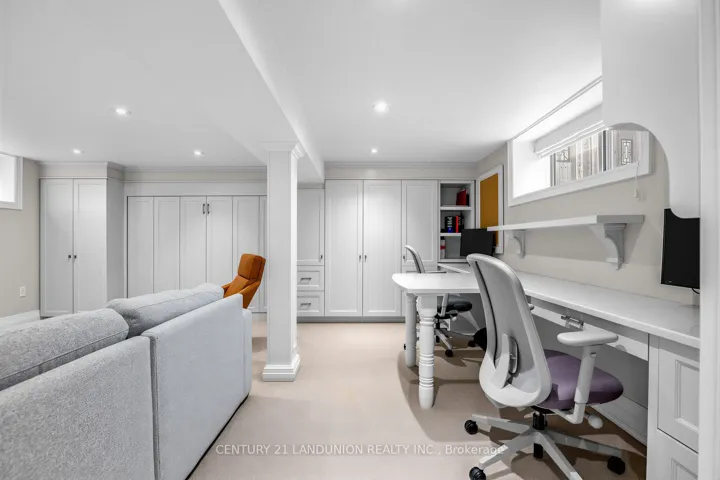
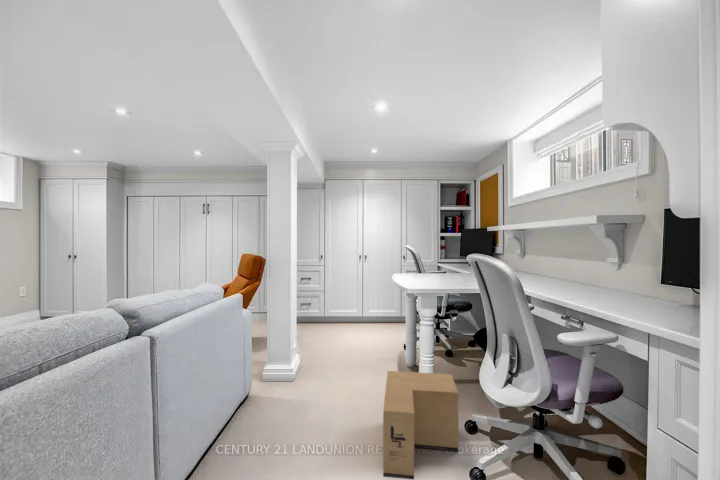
+ cardboard box [382,370,459,480]
